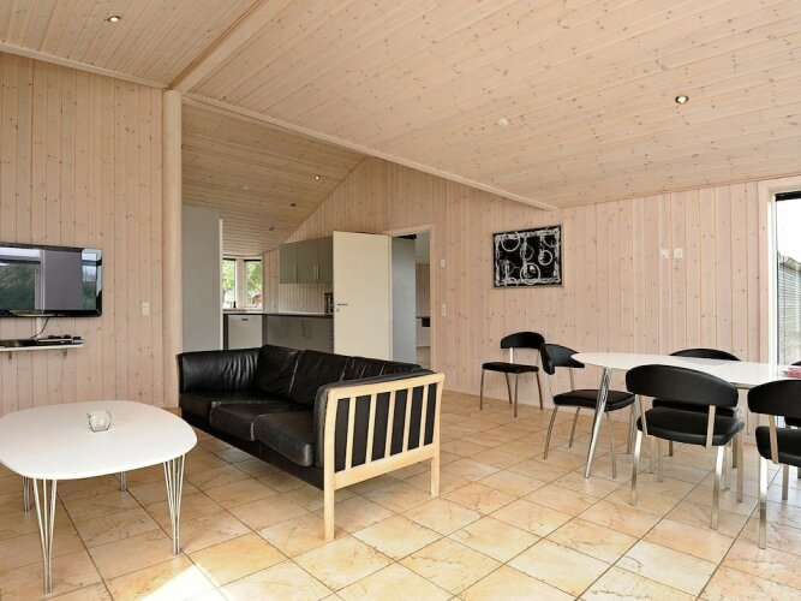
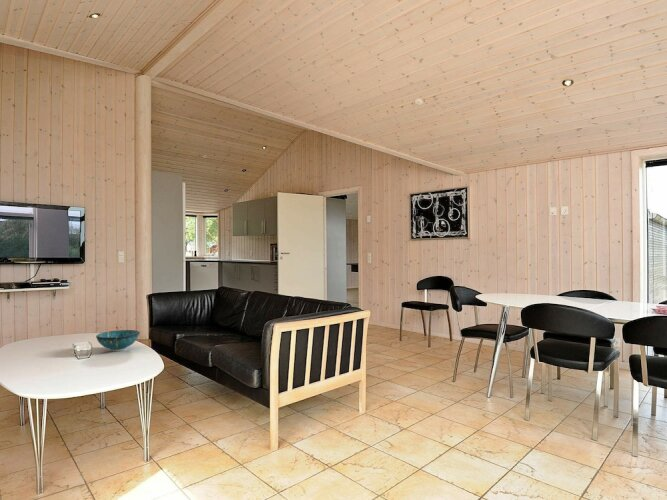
+ decorative bowl [95,329,141,352]
